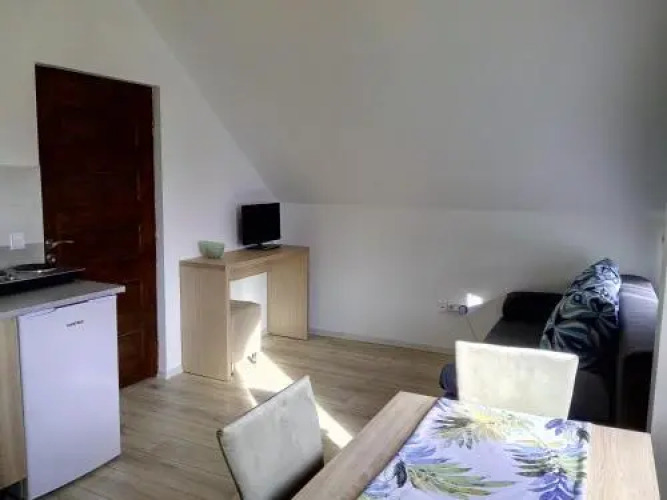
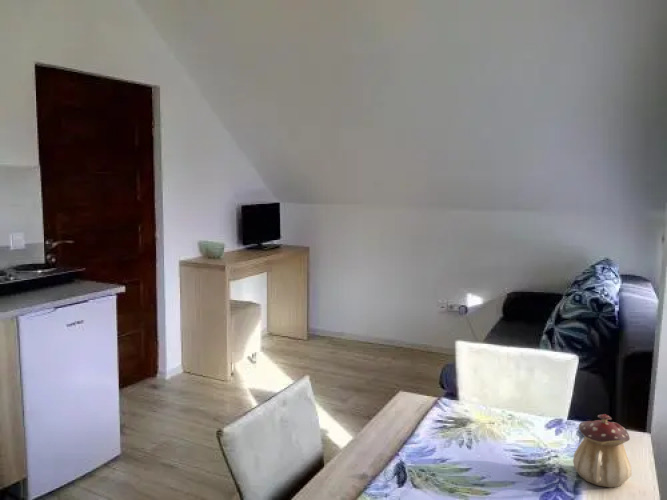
+ teapot [572,413,633,488]
